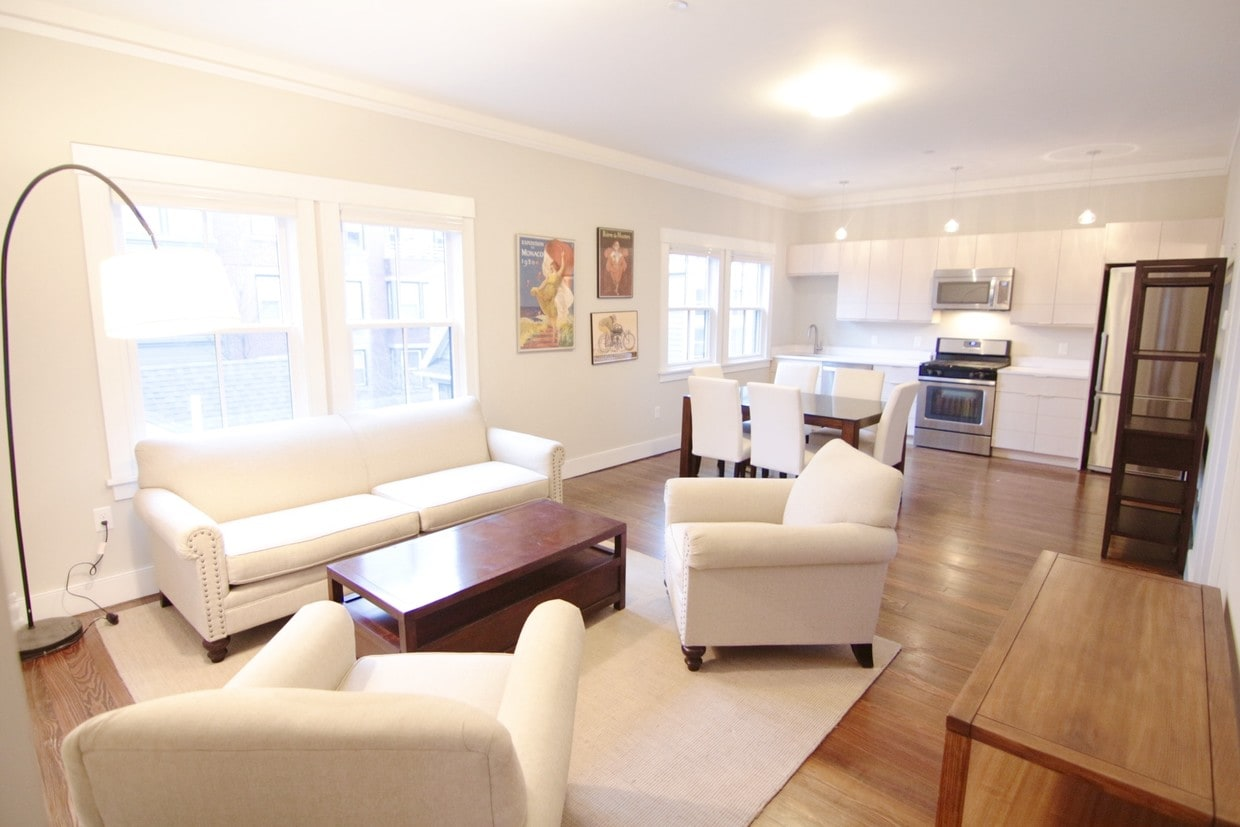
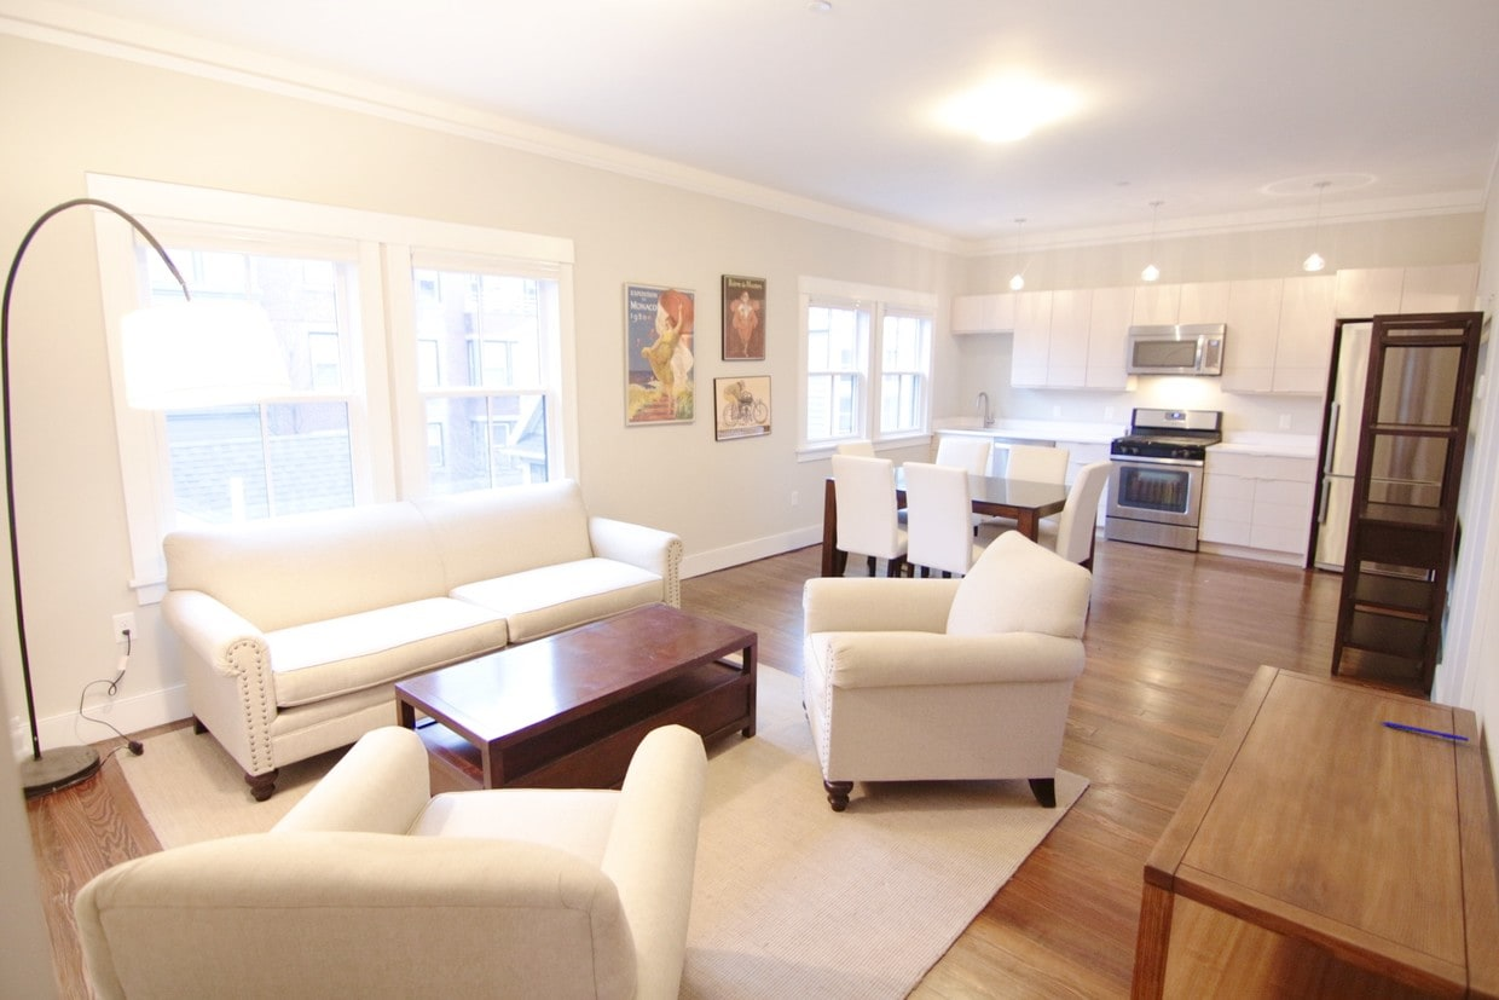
+ pen [1379,721,1470,742]
